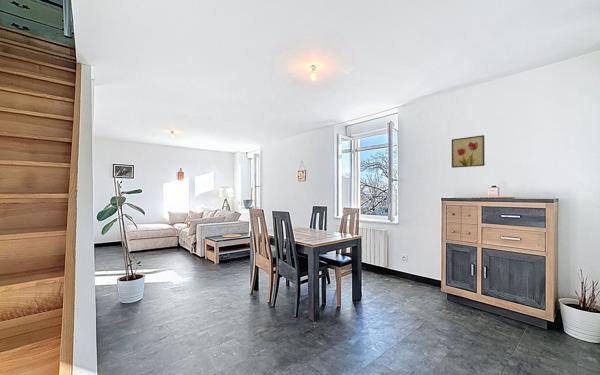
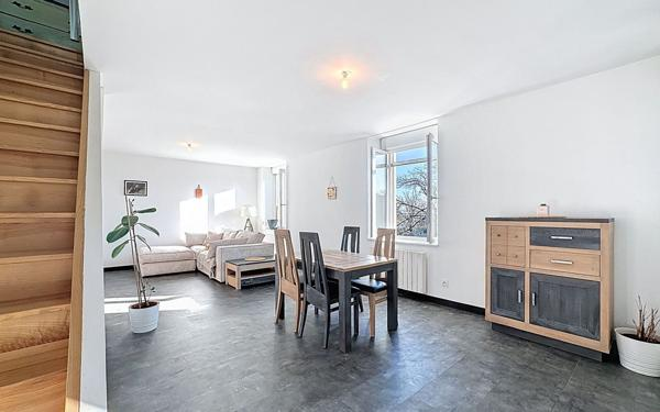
- wall art [451,134,485,169]
